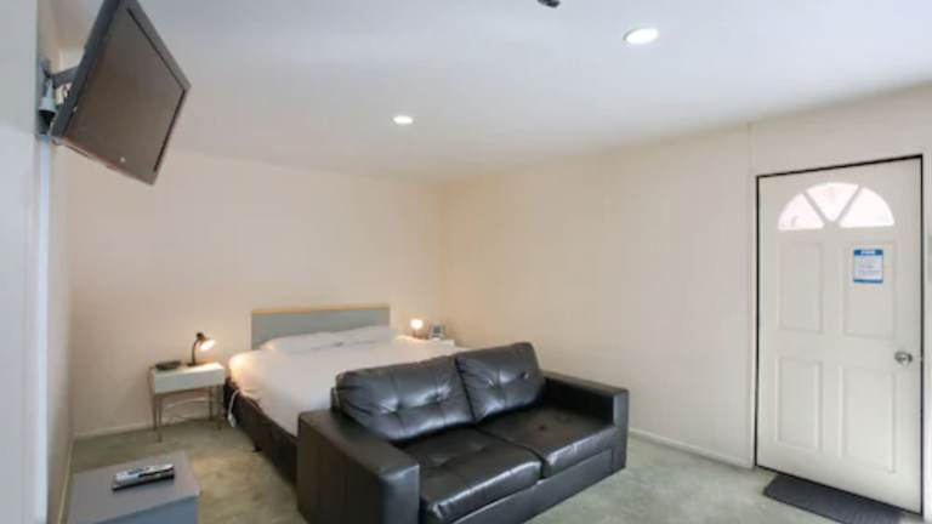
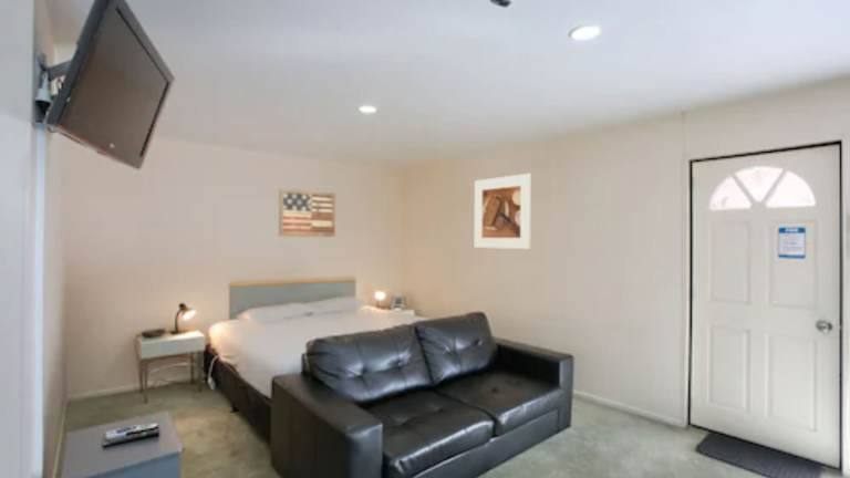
+ wall art [278,188,336,238]
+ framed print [474,173,532,250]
